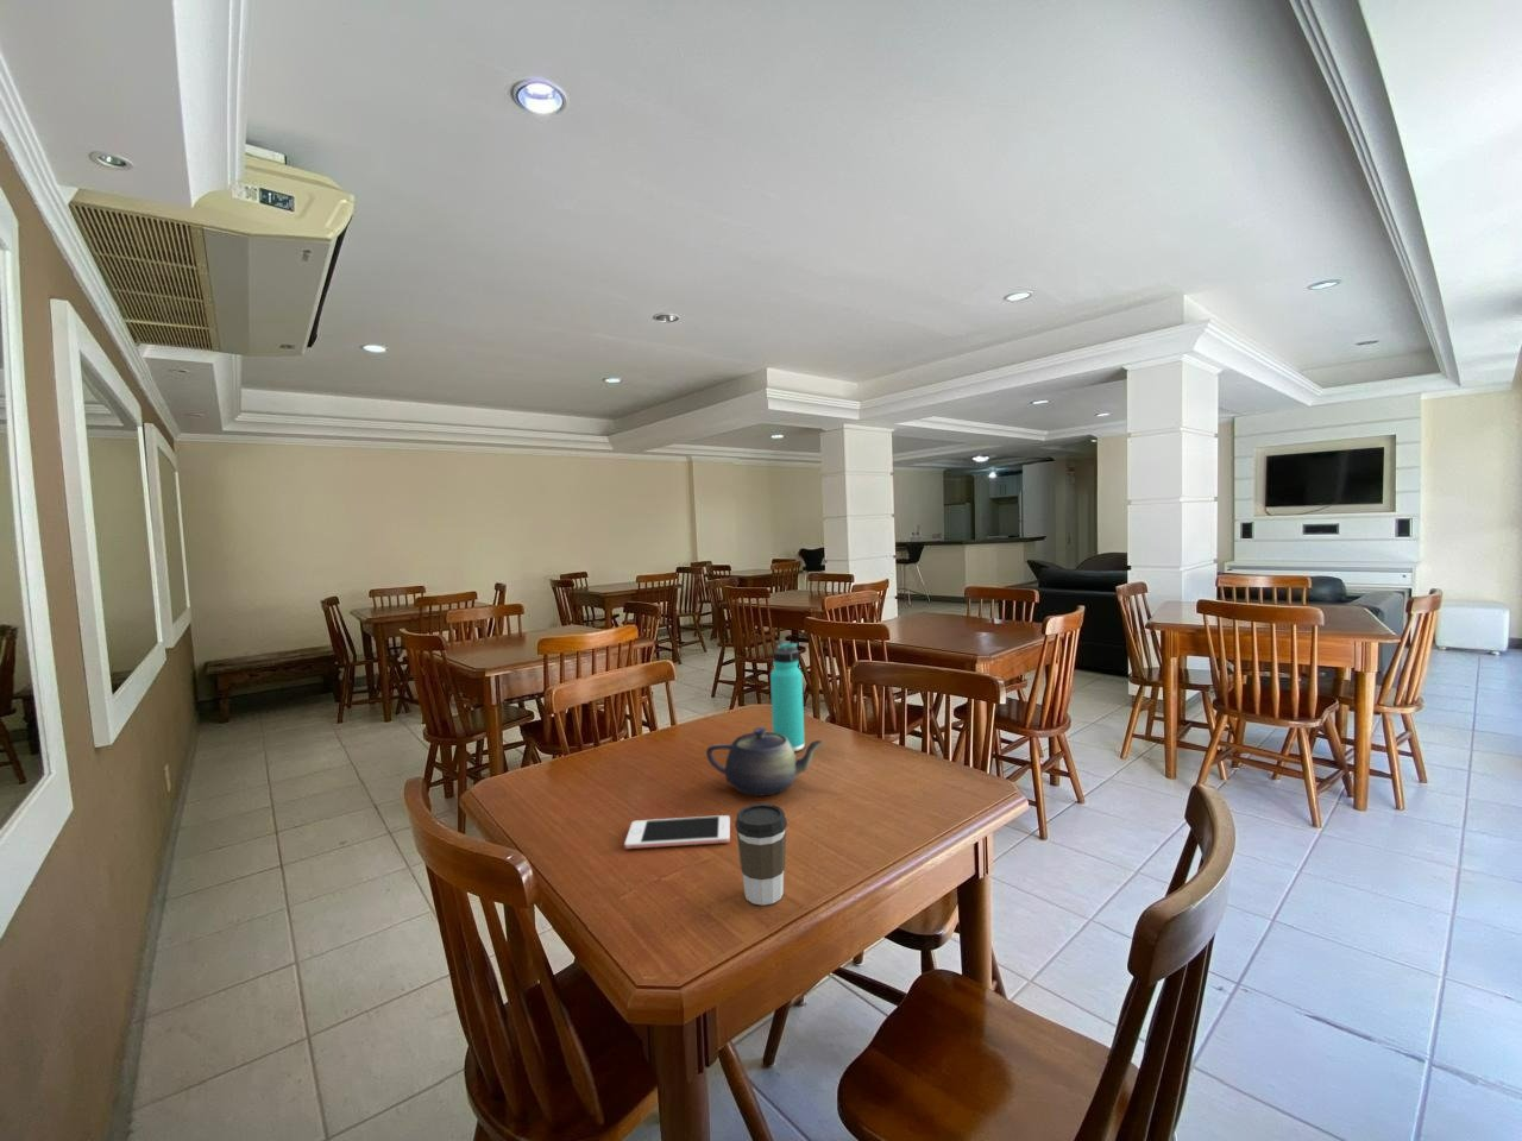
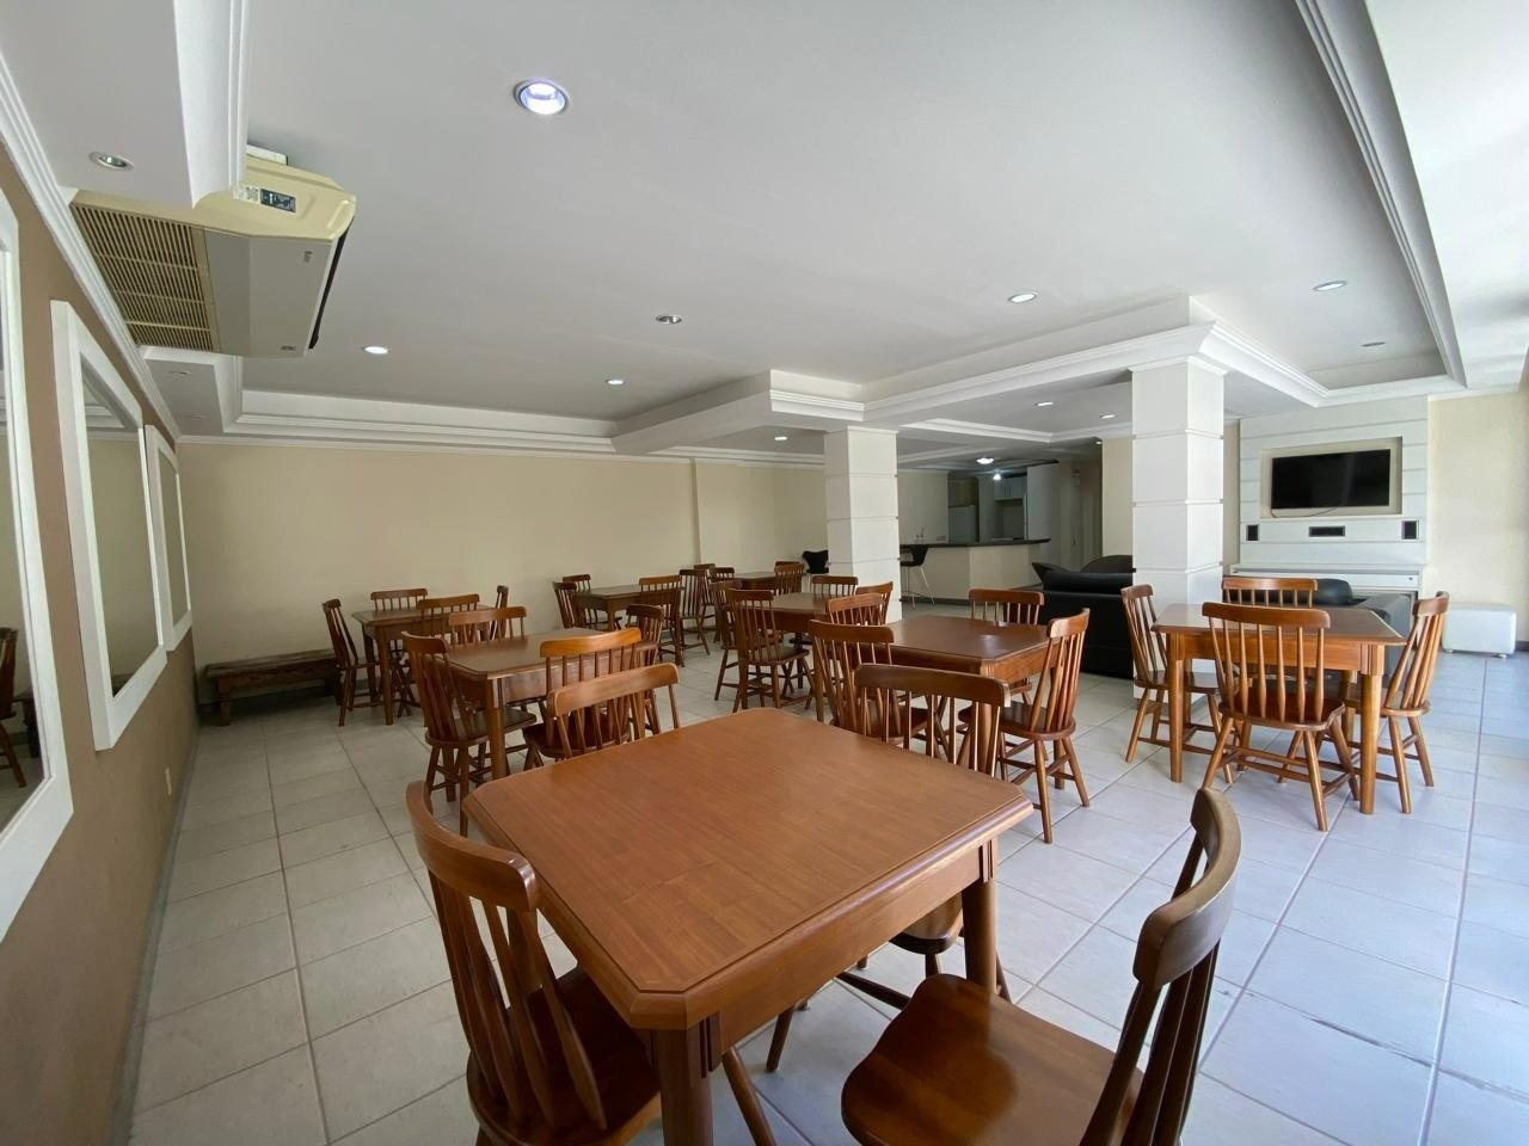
- thermos bottle [769,641,807,753]
- teapot [705,726,826,797]
- coffee cup [733,802,789,906]
- cell phone [623,814,731,850]
